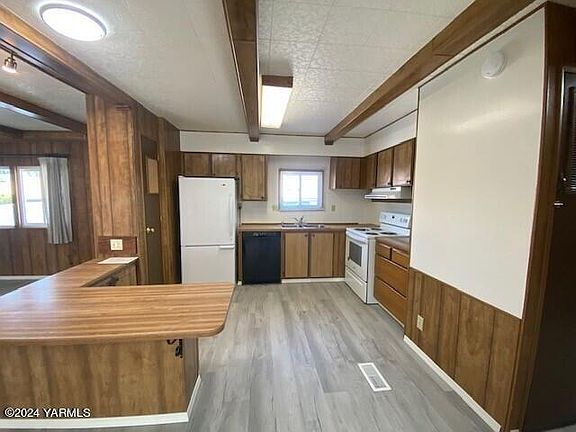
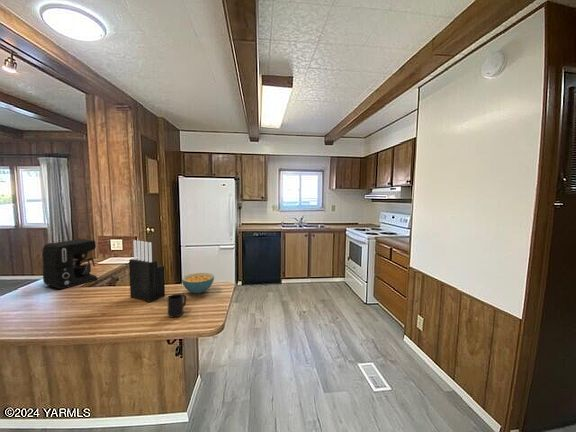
+ coffee maker [41,238,99,290]
+ cereal bowl [181,272,215,295]
+ knife block [128,239,166,303]
+ mug [166,293,187,318]
